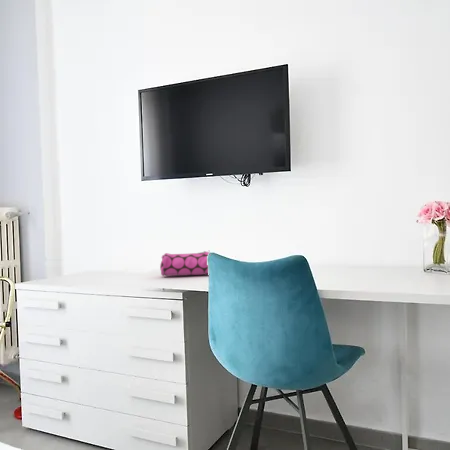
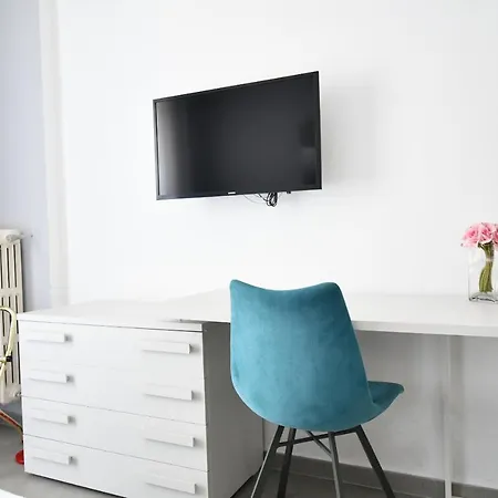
- pencil case [159,250,211,277]
